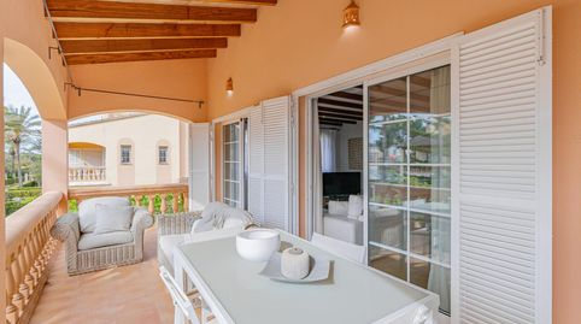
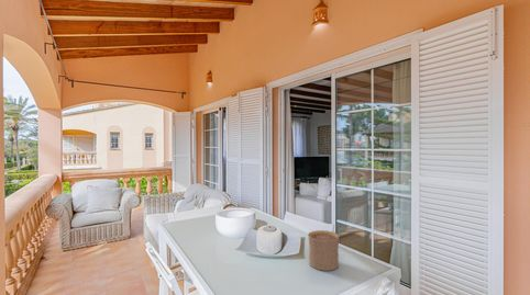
+ cup [307,229,341,272]
